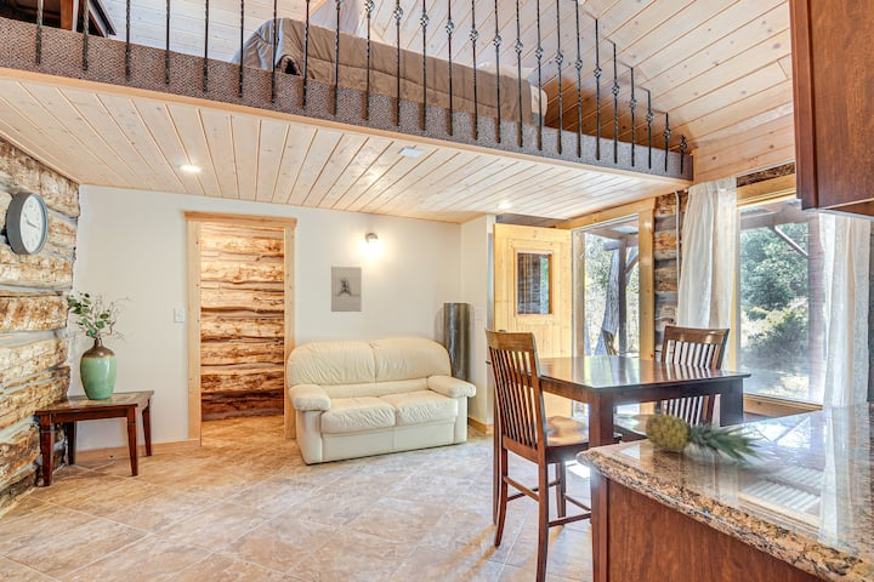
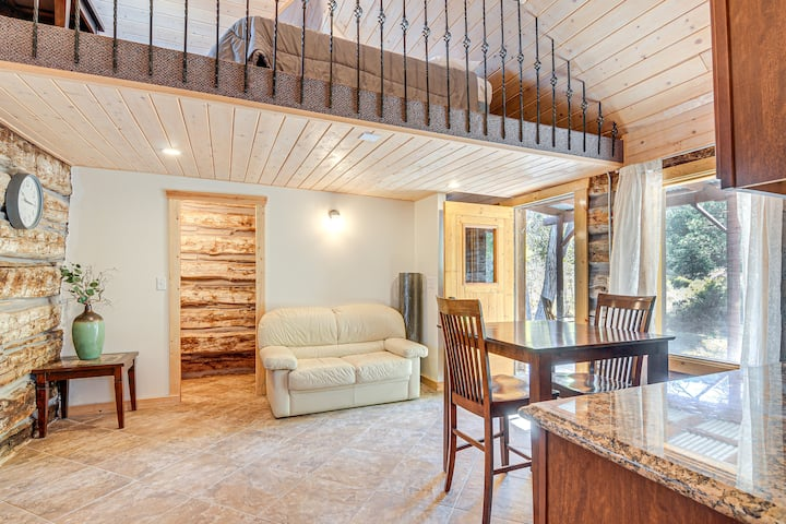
- wall sculpture [330,264,363,313]
- fruit [645,412,767,468]
